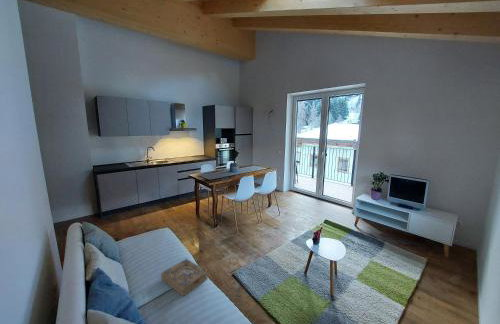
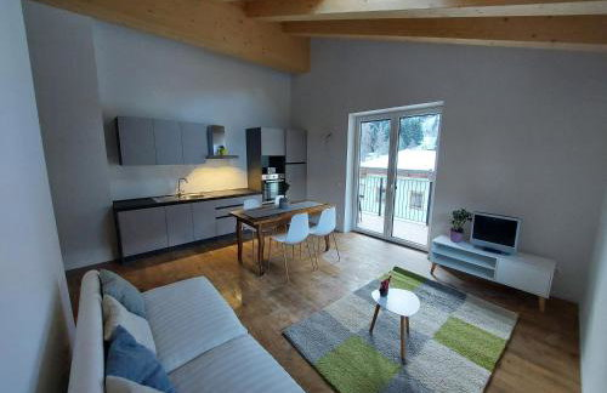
- book [160,258,209,297]
